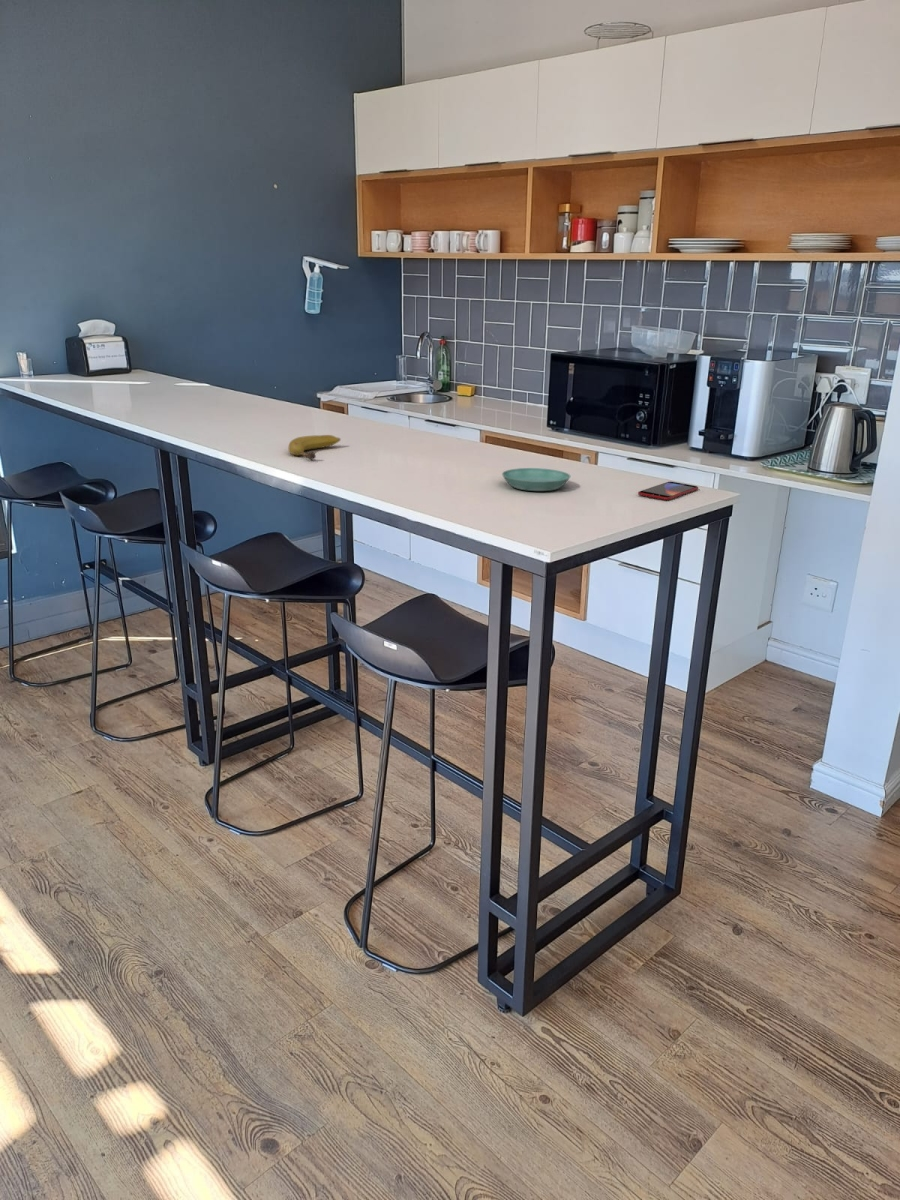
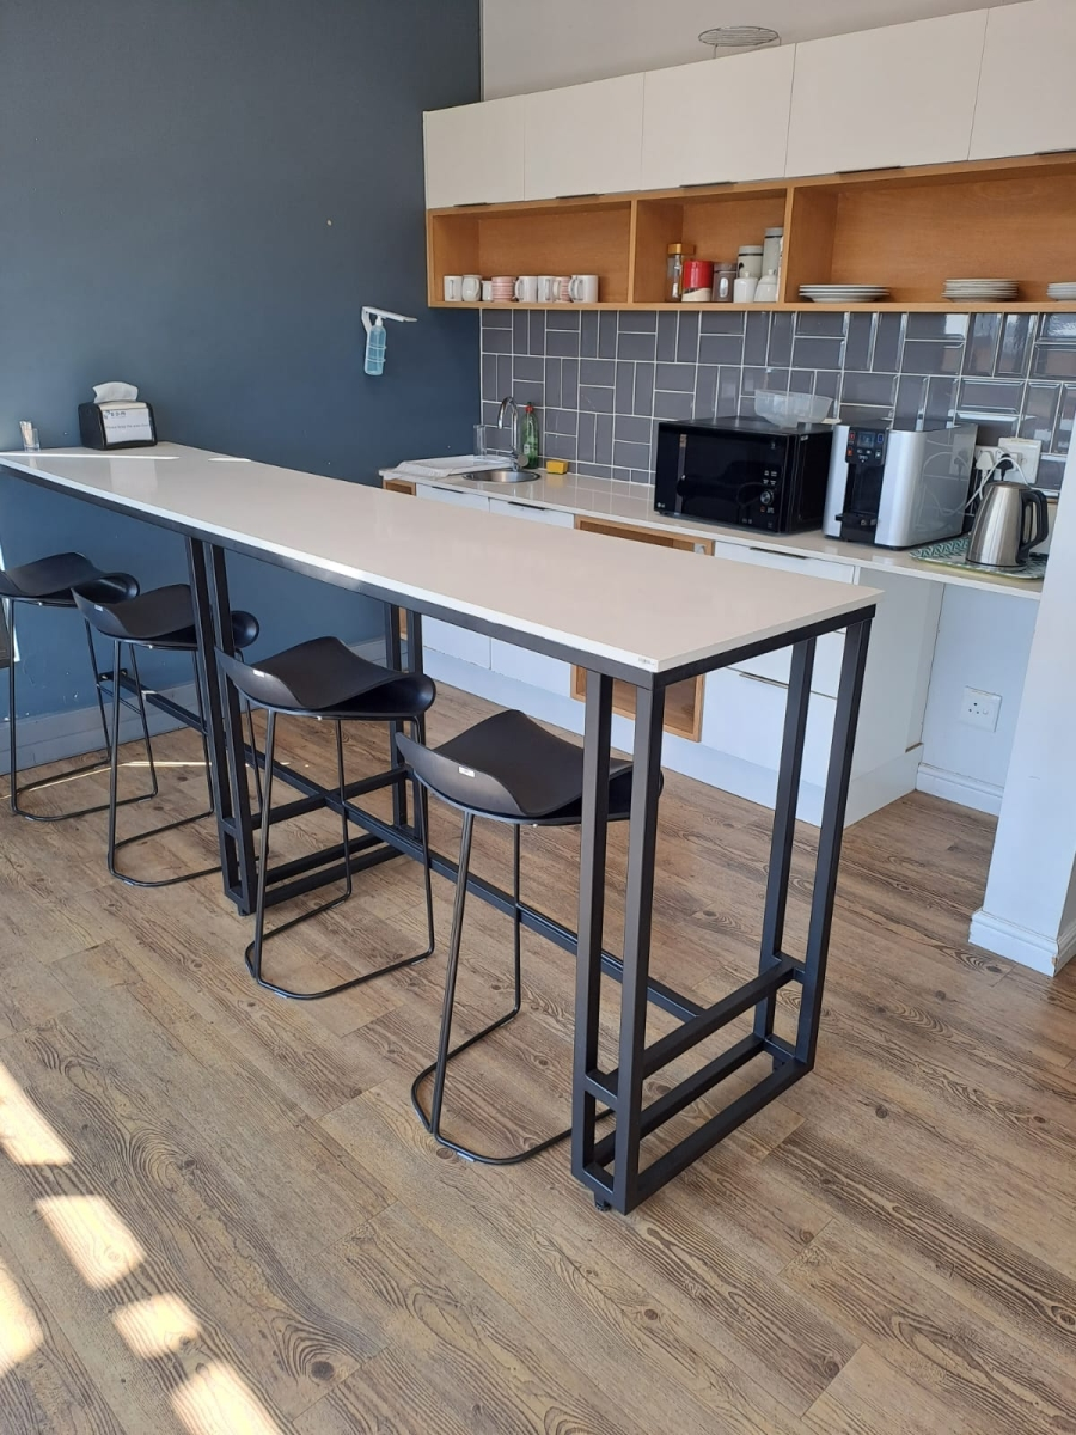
- saucer [501,467,571,492]
- smartphone [637,481,699,501]
- fruit [287,434,341,461]
